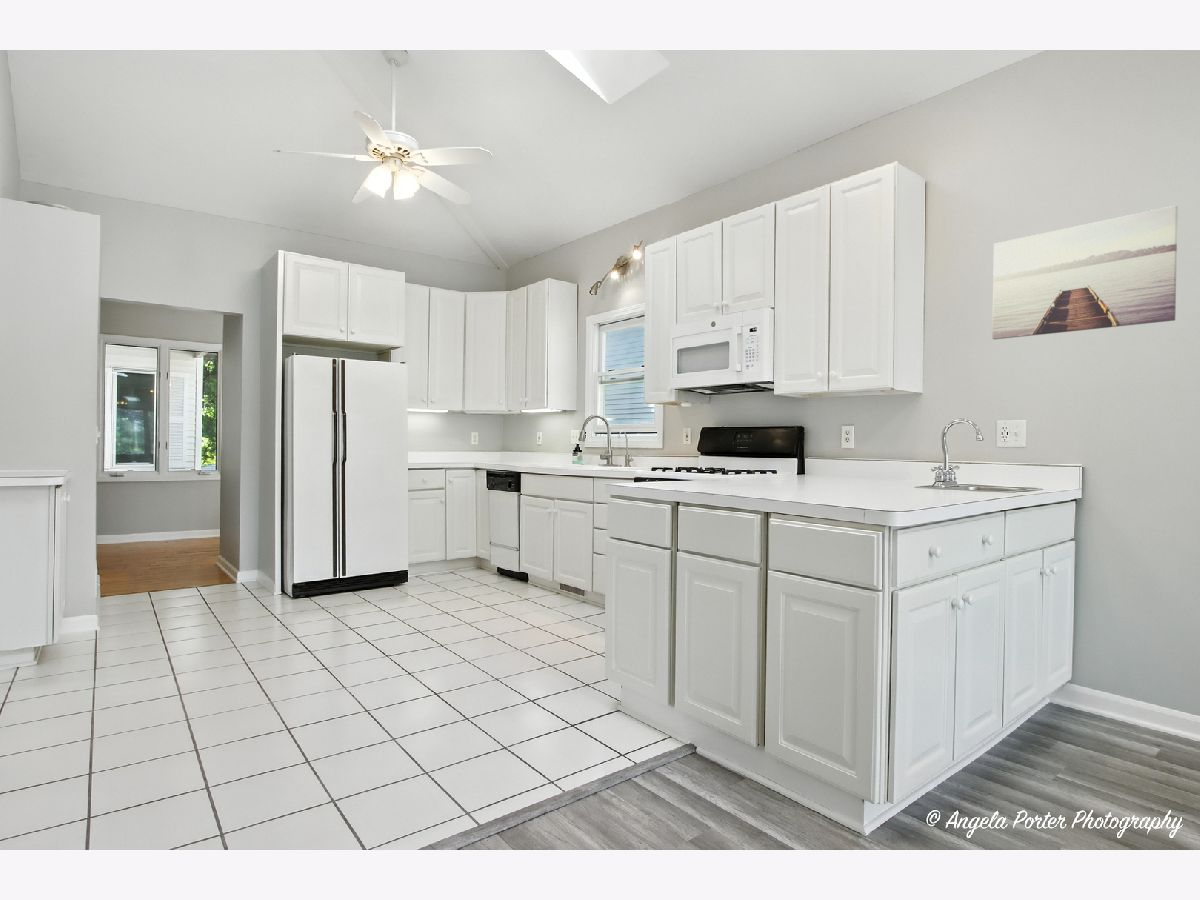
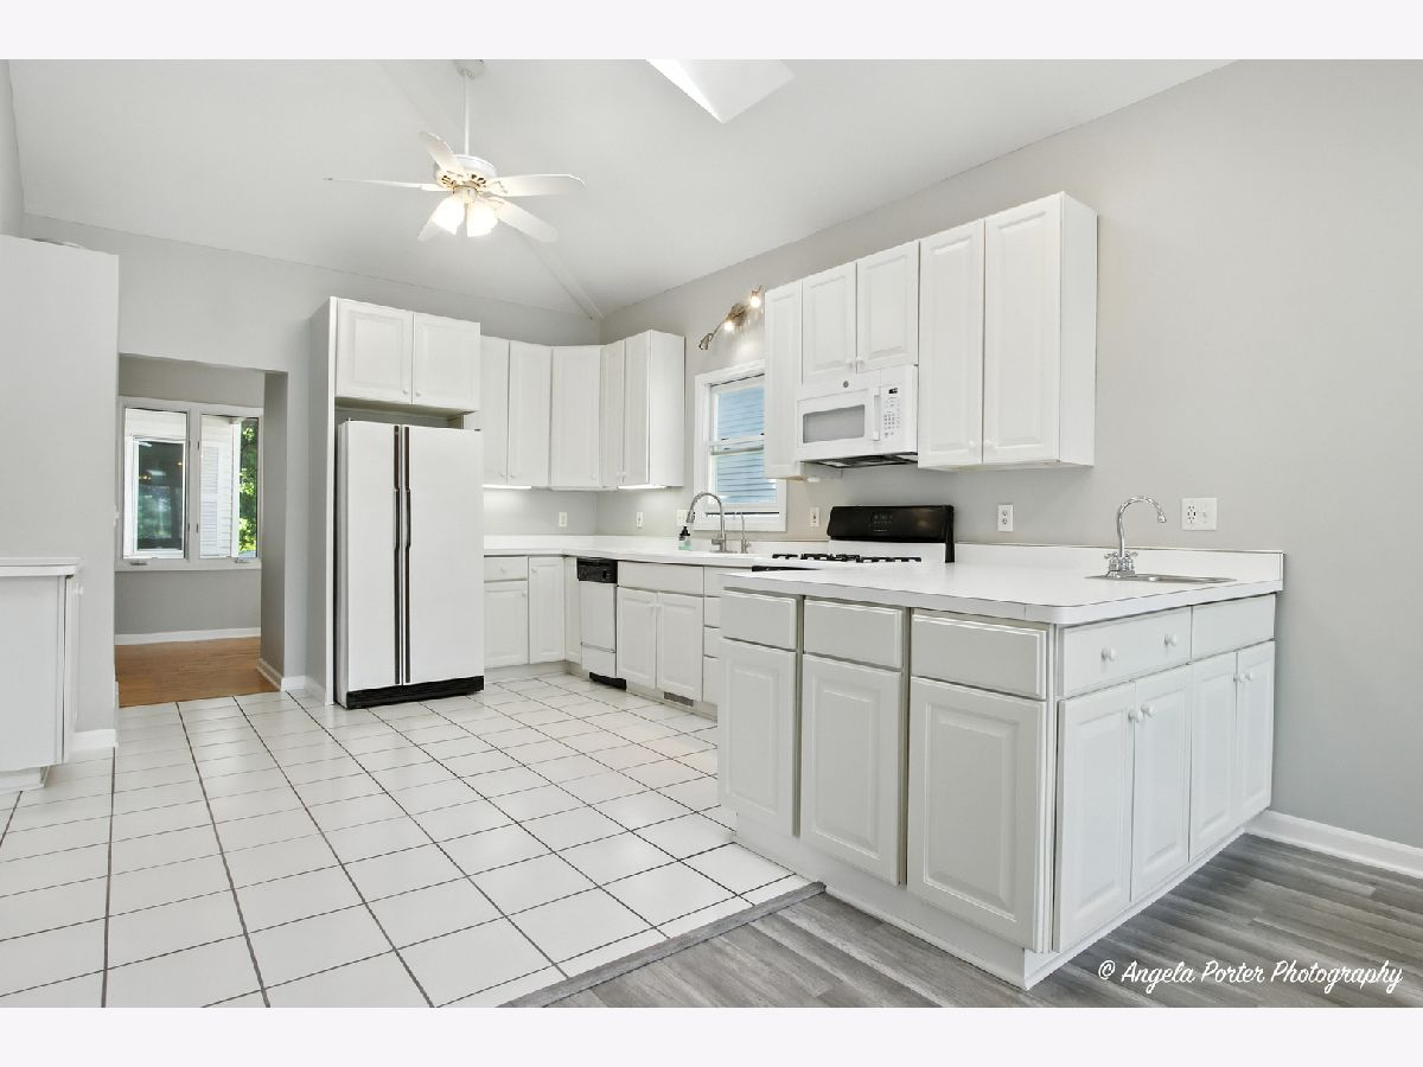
- wall art [991,204,1179,340]
